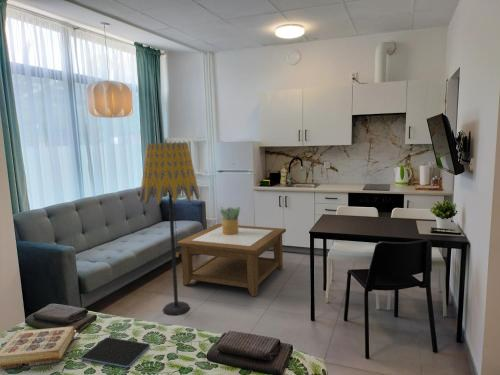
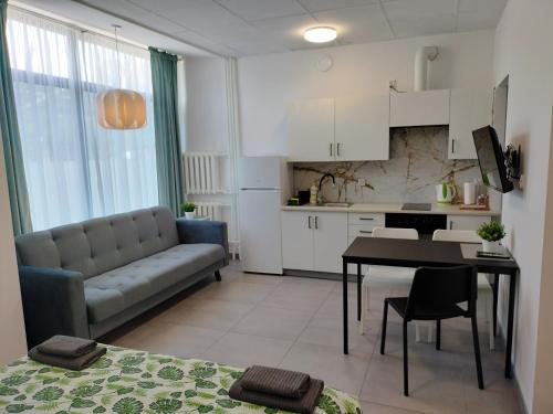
- tablet [80,336,151,368]
- floor lamp [138,141,201,316]
- coffee table [177,223,287,297]
- book [0,325,80,370]
- potted plant [219,206,241,235]
